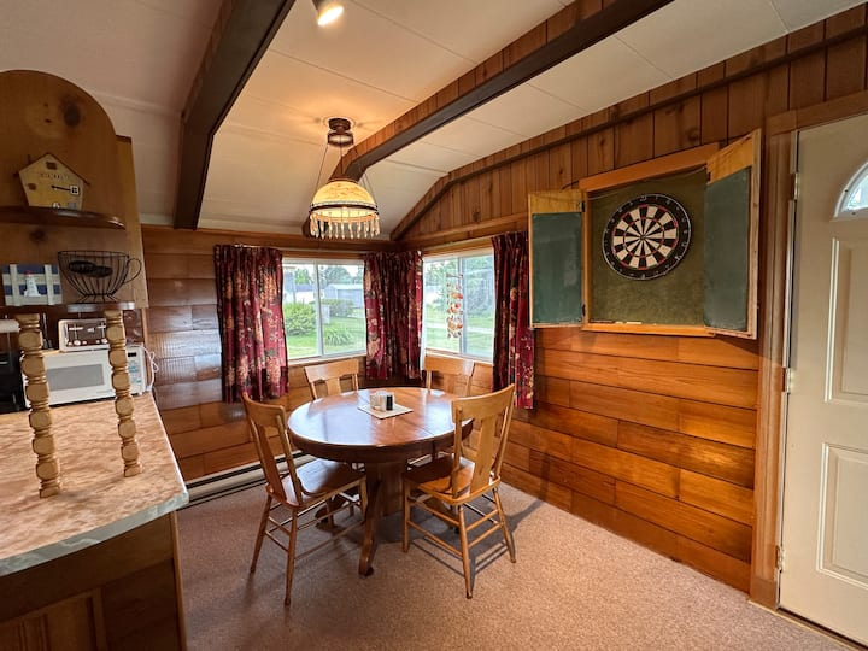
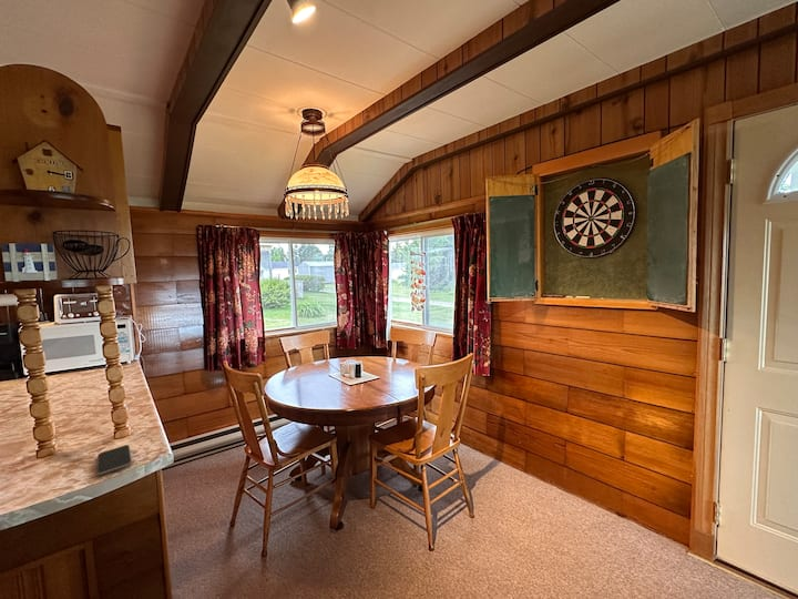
+ smartphone [96,444,133,476]
